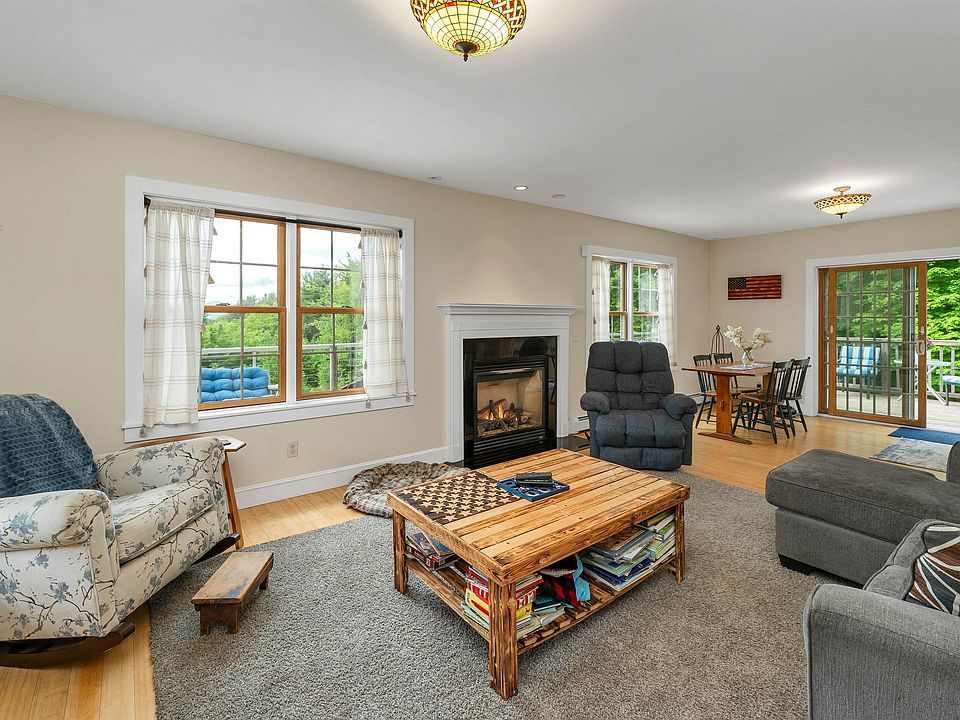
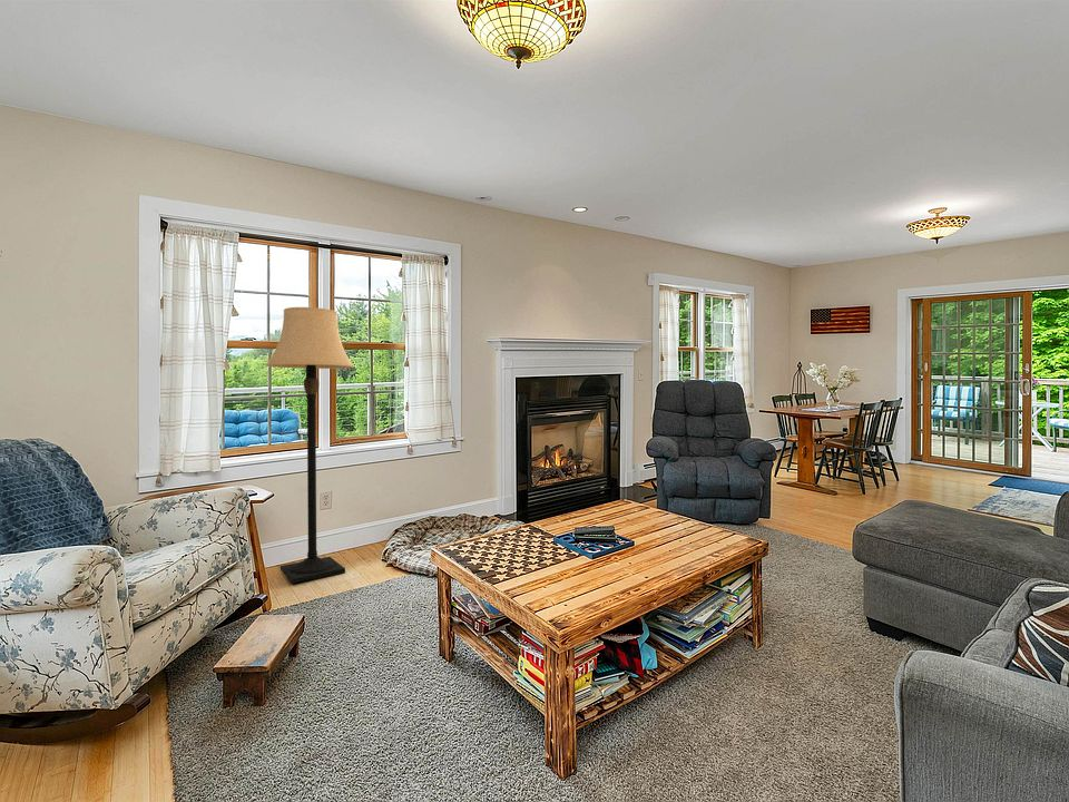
+ lamp [264,306,355,585]
